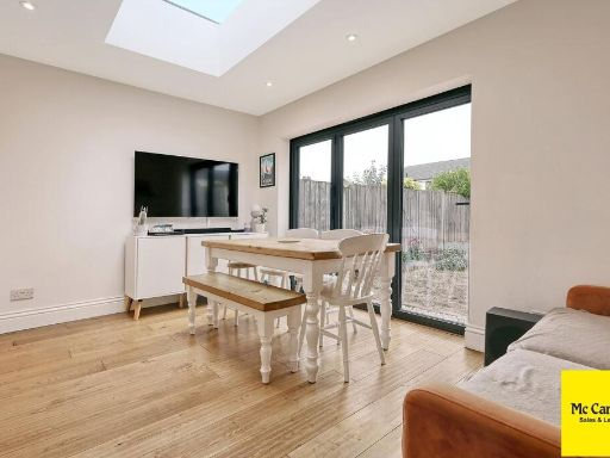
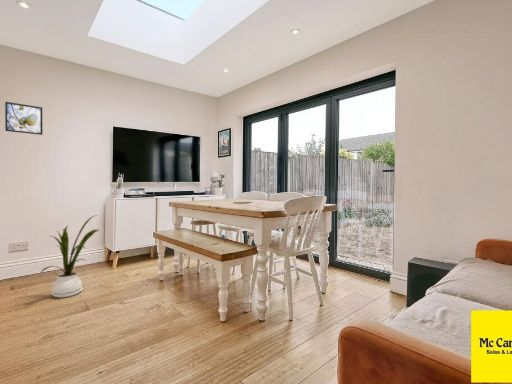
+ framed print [4,101,44,136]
+ house plant [39,214,99,298]
